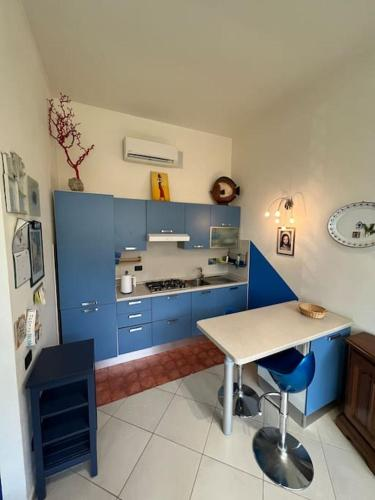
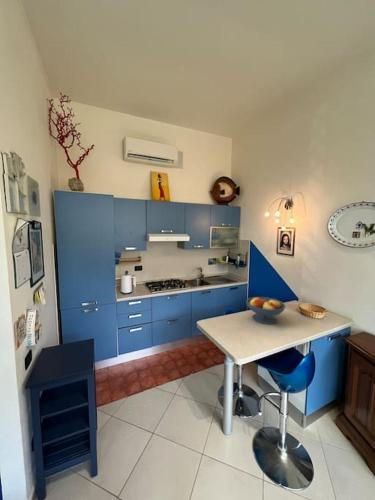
+ fruit bowl [245,296,286,325]
